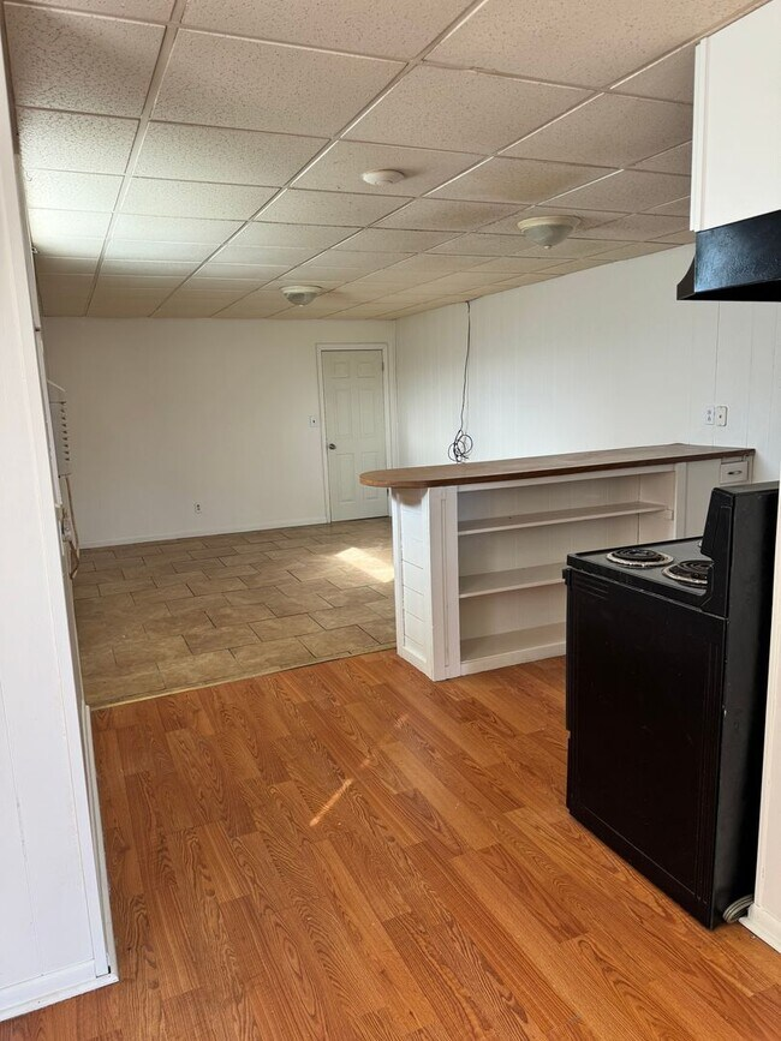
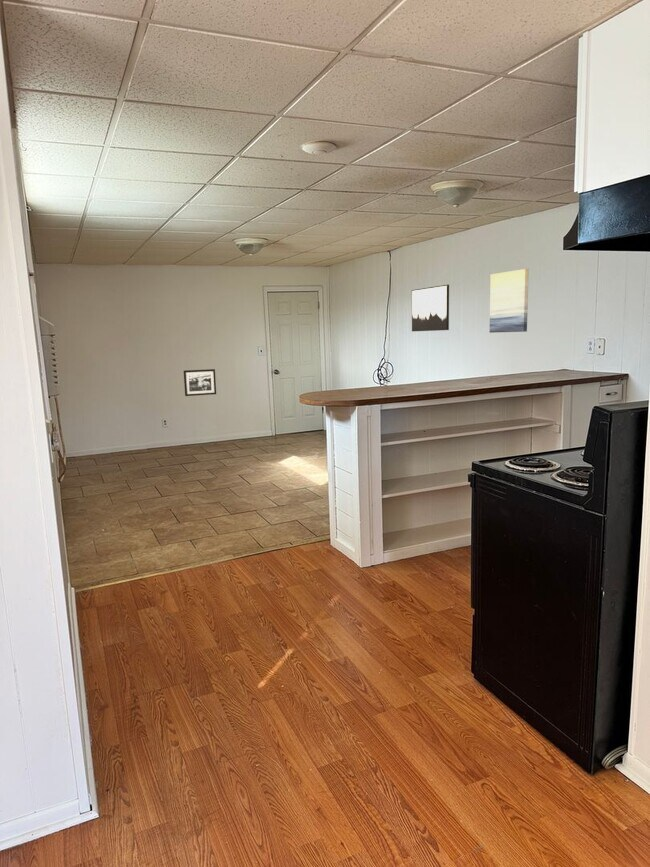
+ wall art [411,284,450,332]
+ wall art [489,268,530,334]
+ picture frame [183,368,217,397]
